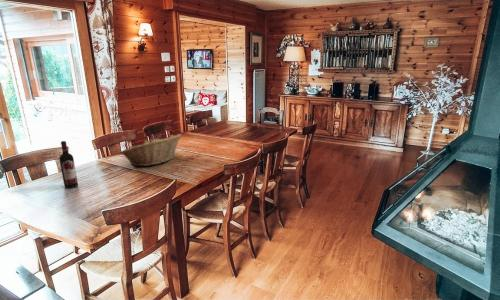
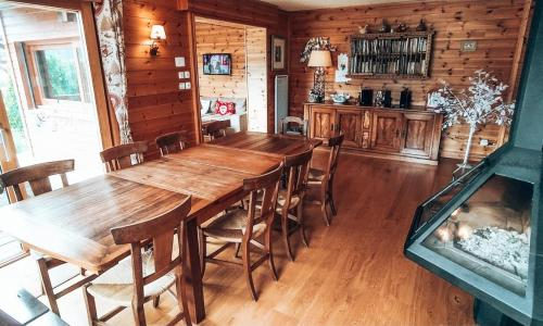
- fruit basket [119,133,182,167]
- wine bottle [58,140,79,189]
